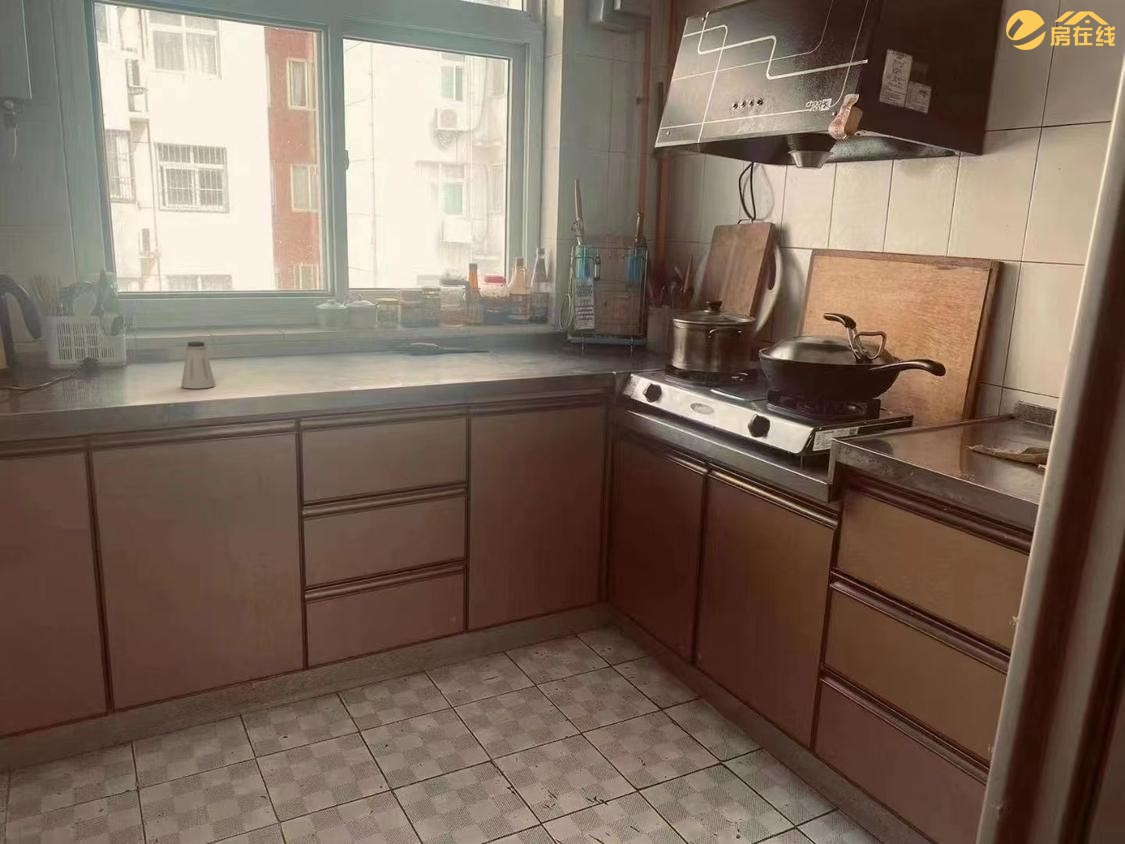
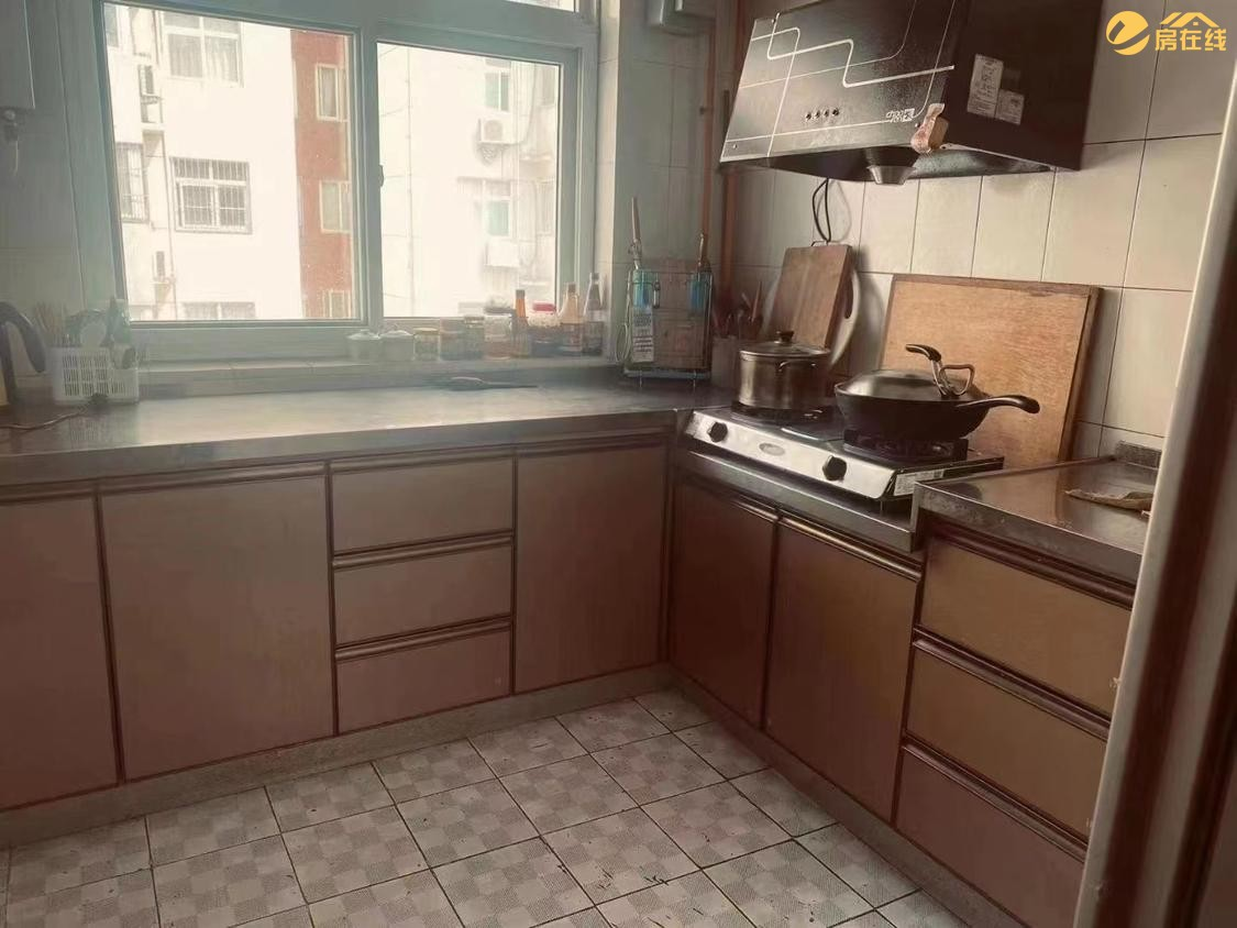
- saltshaker [180,341,216,389]
